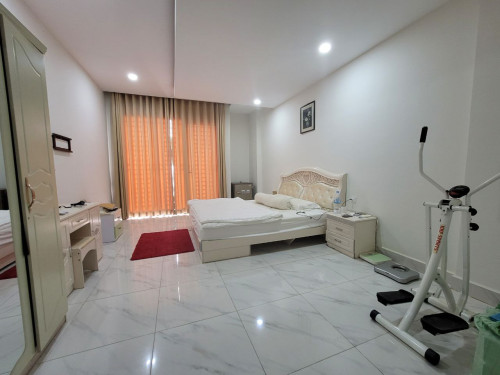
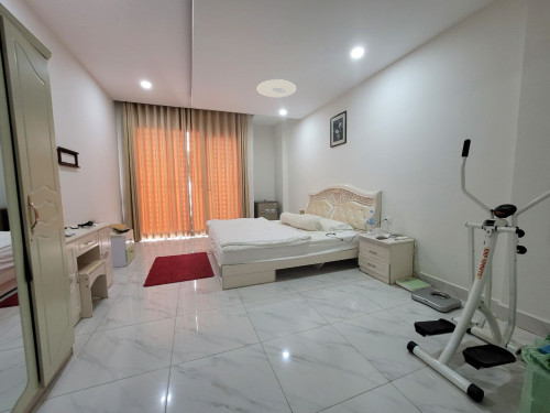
+ ceiling light [256,78,297,98]
